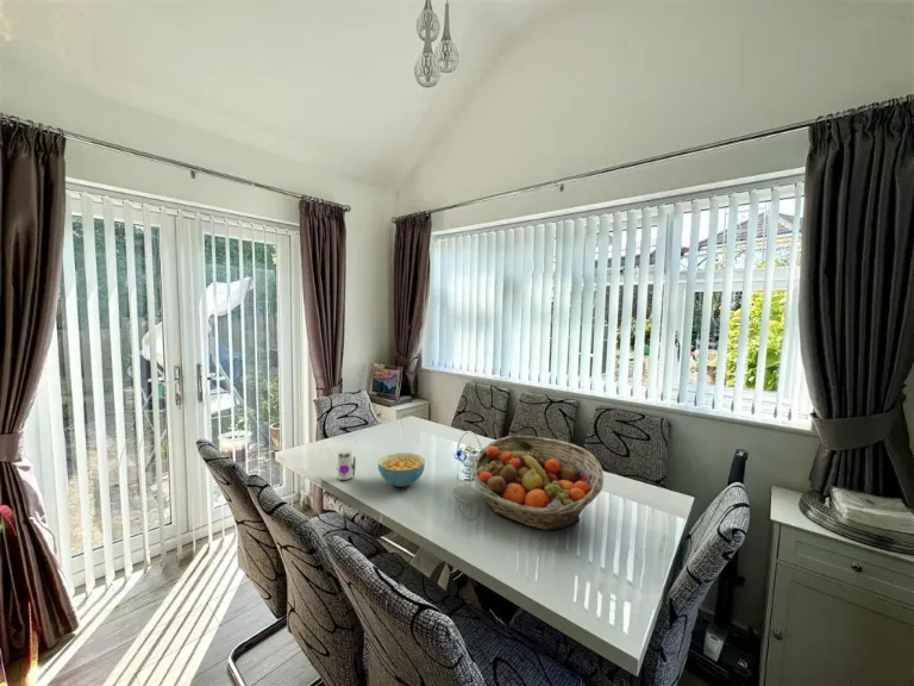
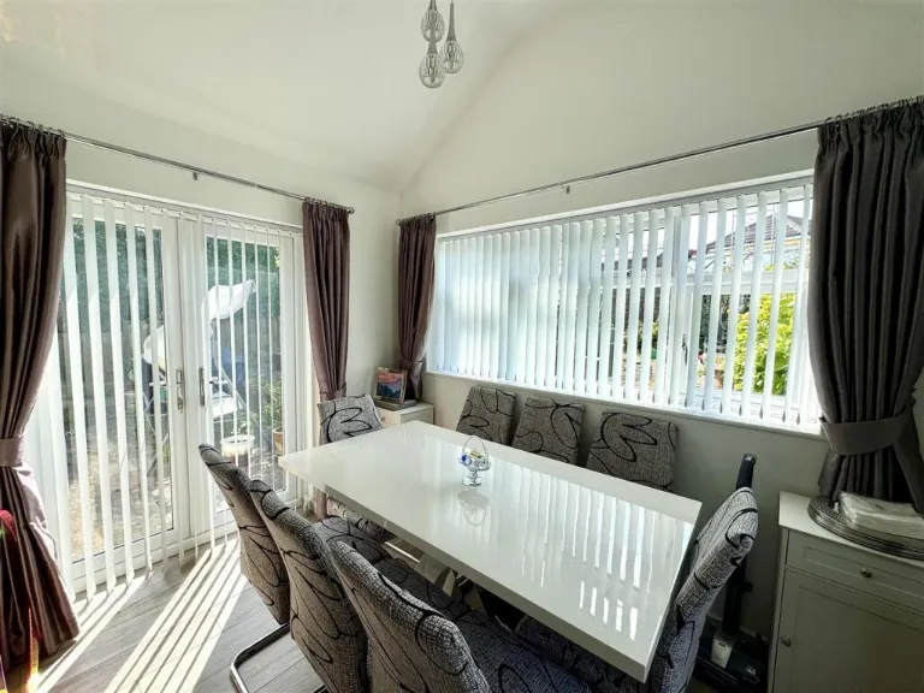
- cereal bowl [377,451,426,488]
- fruit basket [470,435,605,531]
- toy [334,448,357,481]
